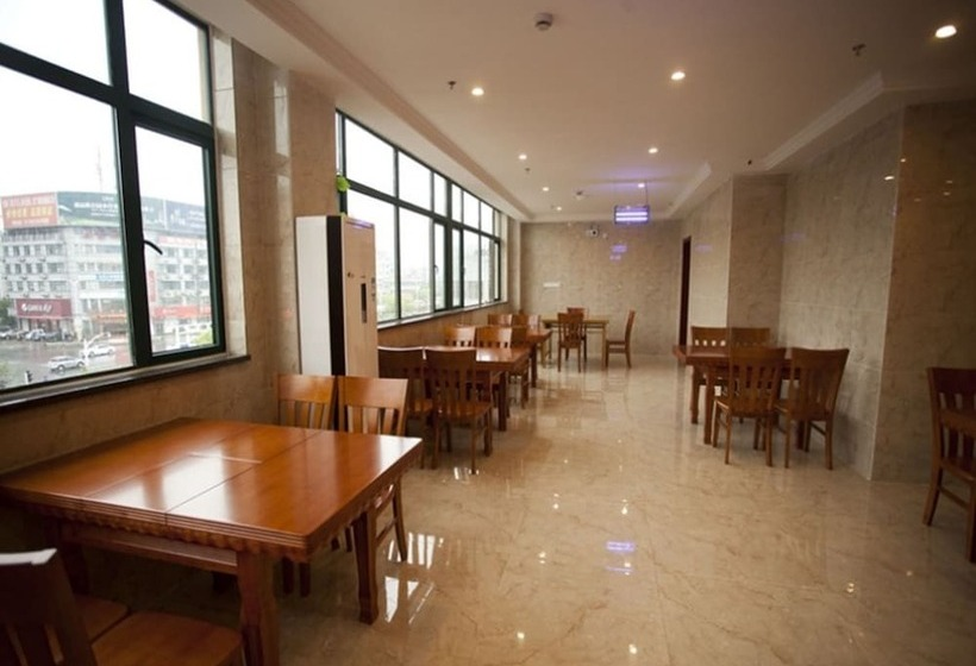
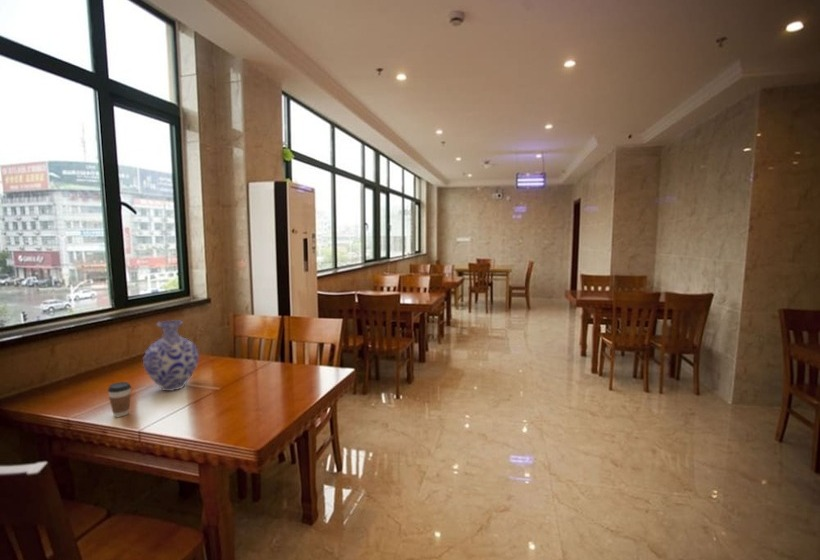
+ vase [142,319,200,392]
+ coffee cup [107,381,132,418]
